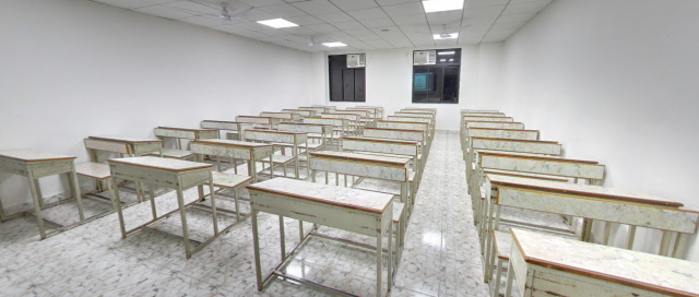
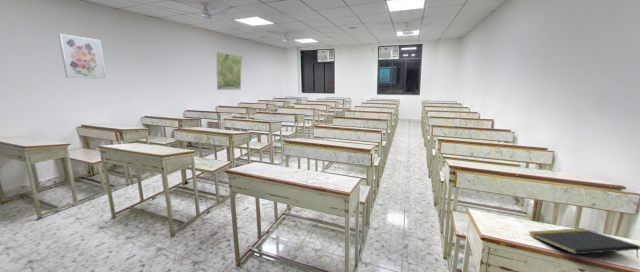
+ notepad [528,227,640,259]
+ map [216,51,243,91]
+ wall art [57,33,107,80]
